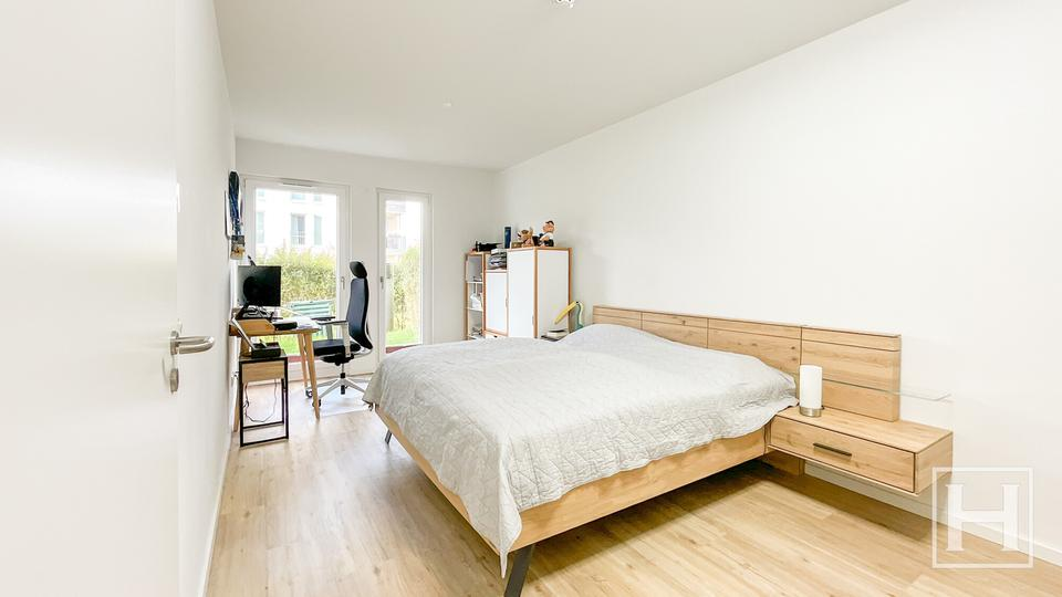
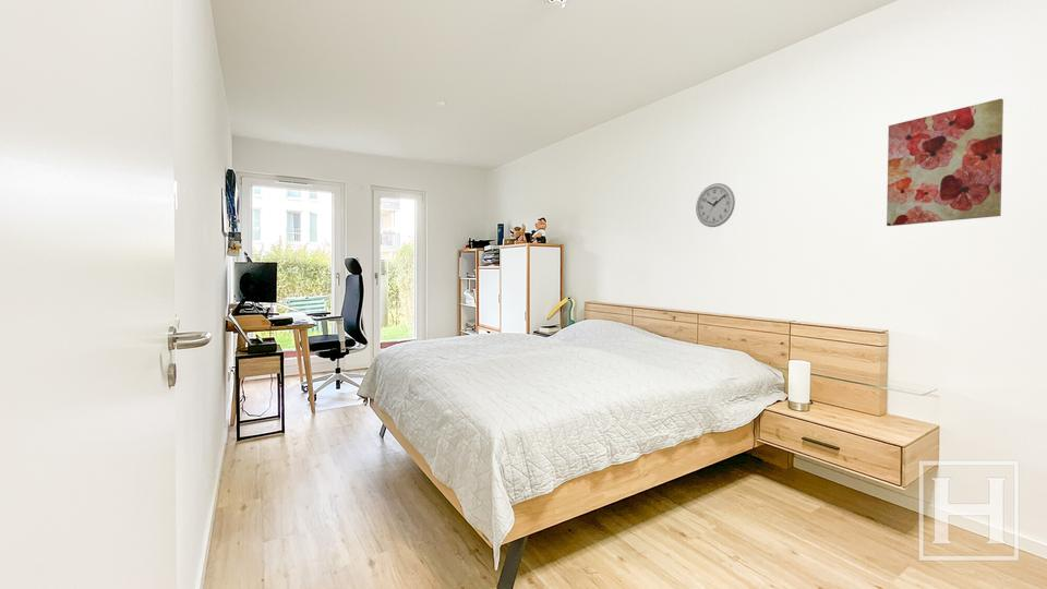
+ wall clock [695,182,736,228]
+ wall art [886,98,1004,227]
